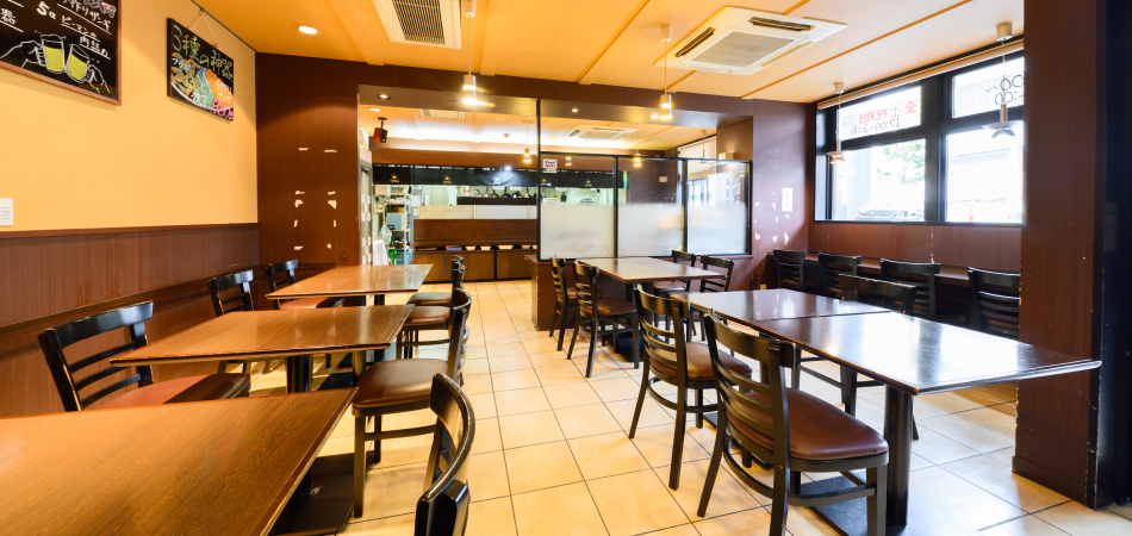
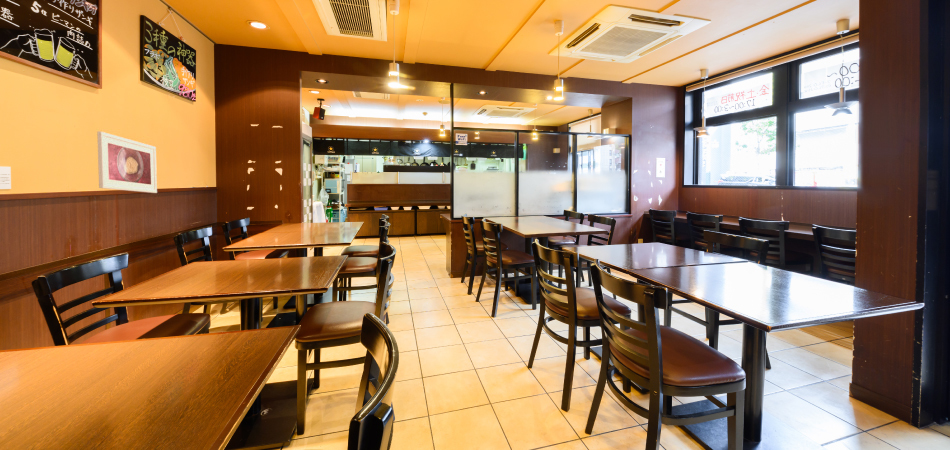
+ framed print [96,130,158,194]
